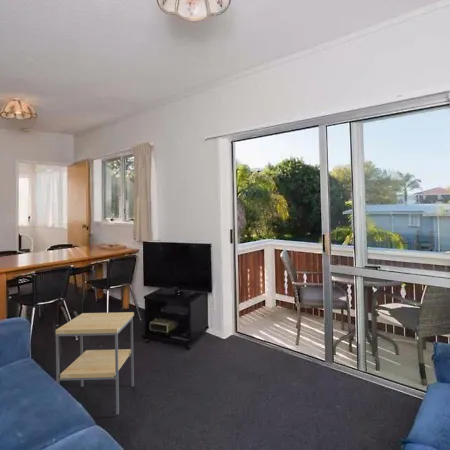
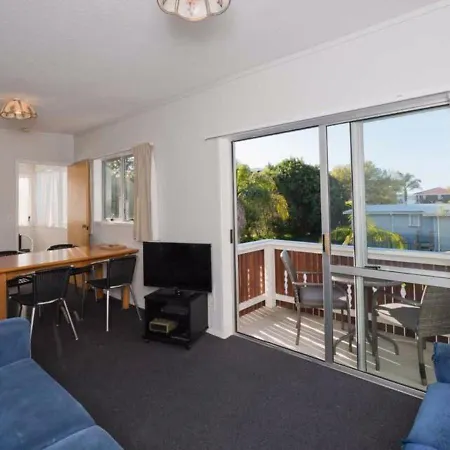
- side table [55,311,135,416]
